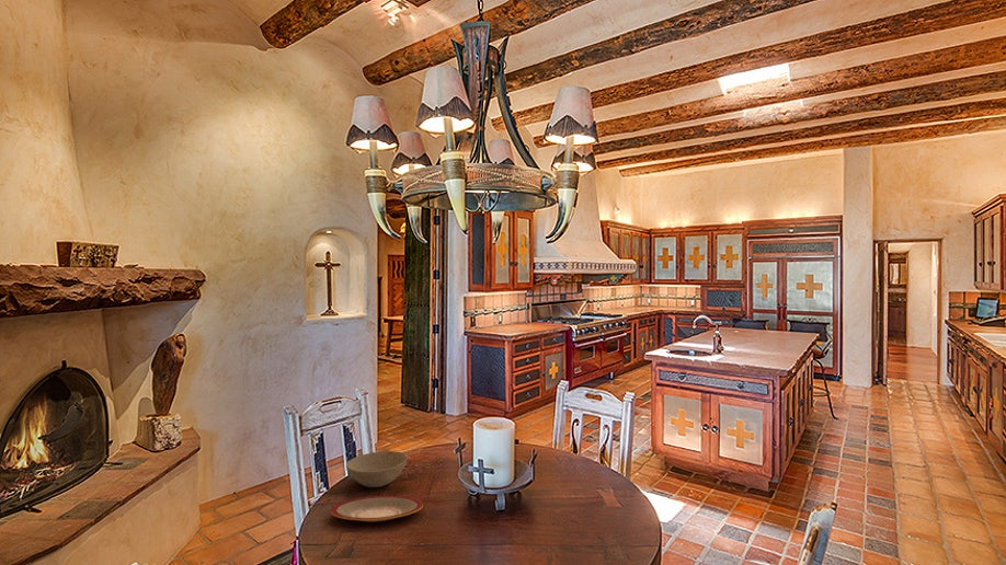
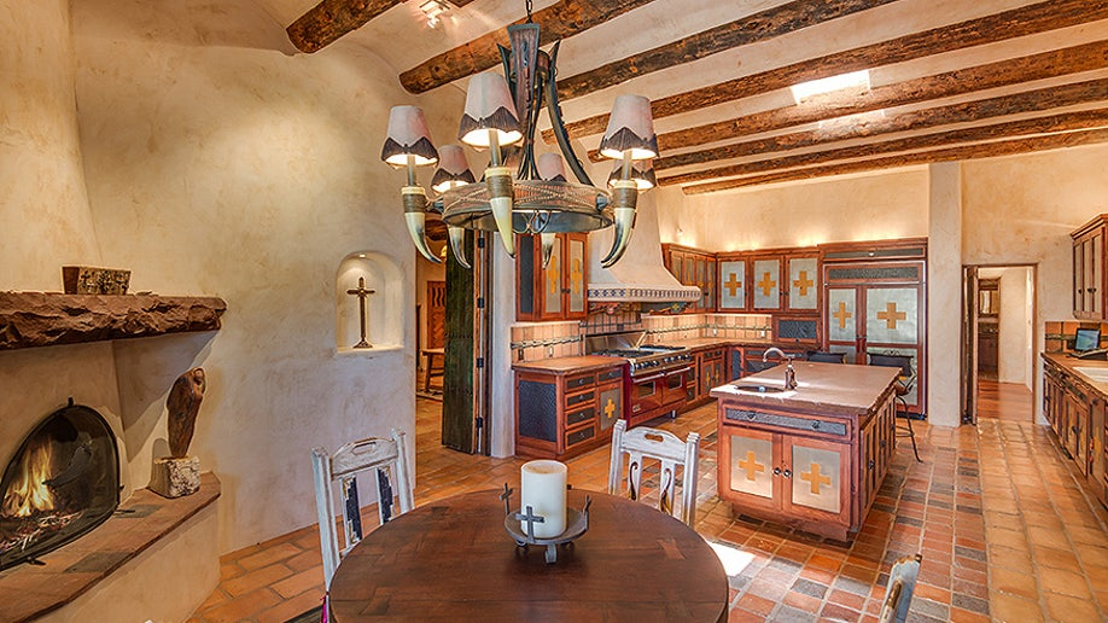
- bowl [345,450,409,488]
- plate [330,495,424,522]
